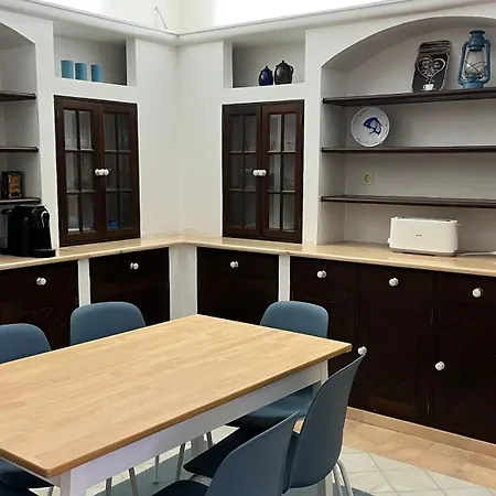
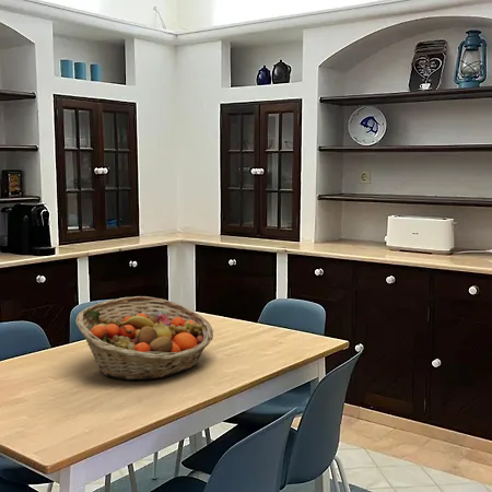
+ fruit basket [74,295,214,382]
